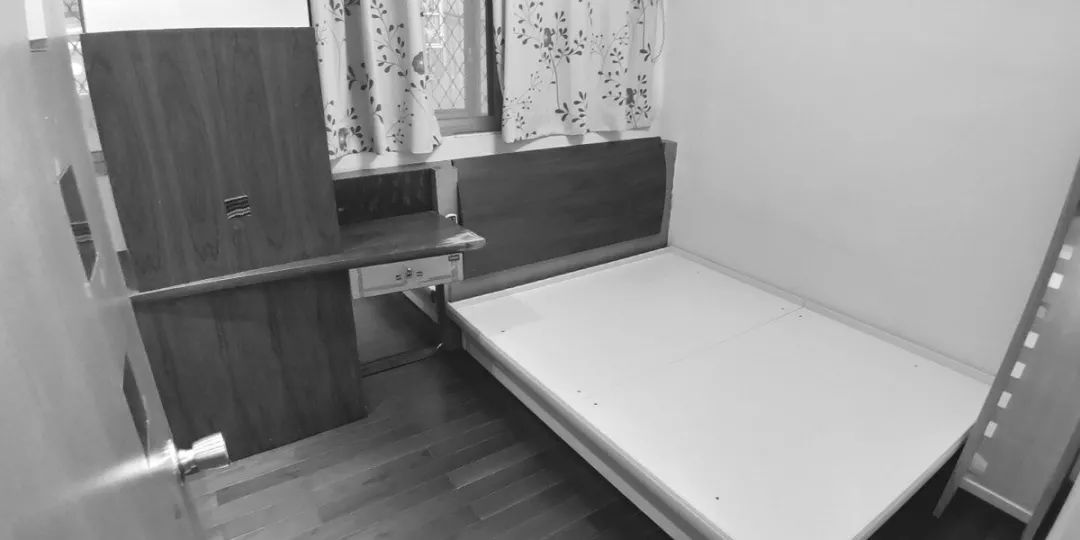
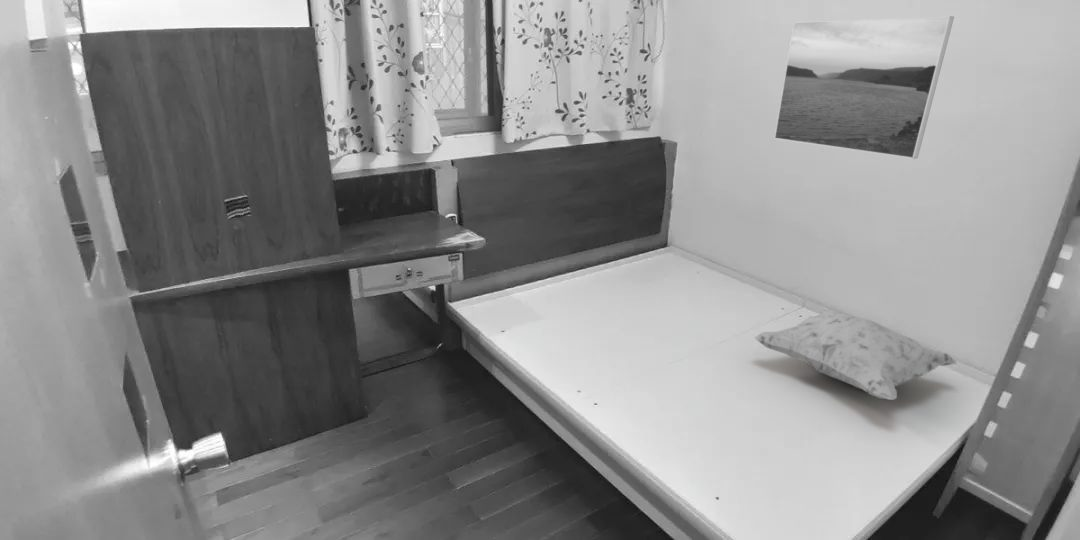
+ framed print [773,15,955,160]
+ decorative pillow [753,309,958,401]
